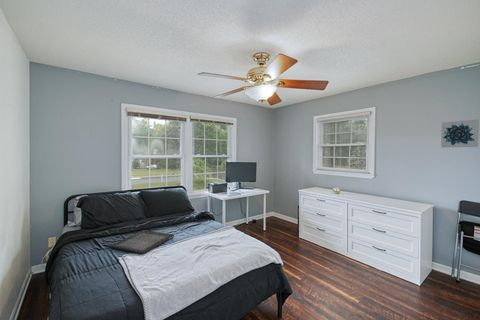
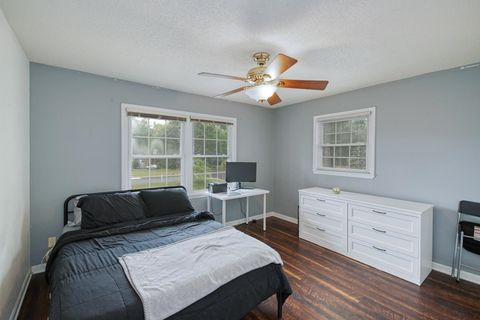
- serving tray [109,229,175,255]
- wall art [440,118,480,149]
